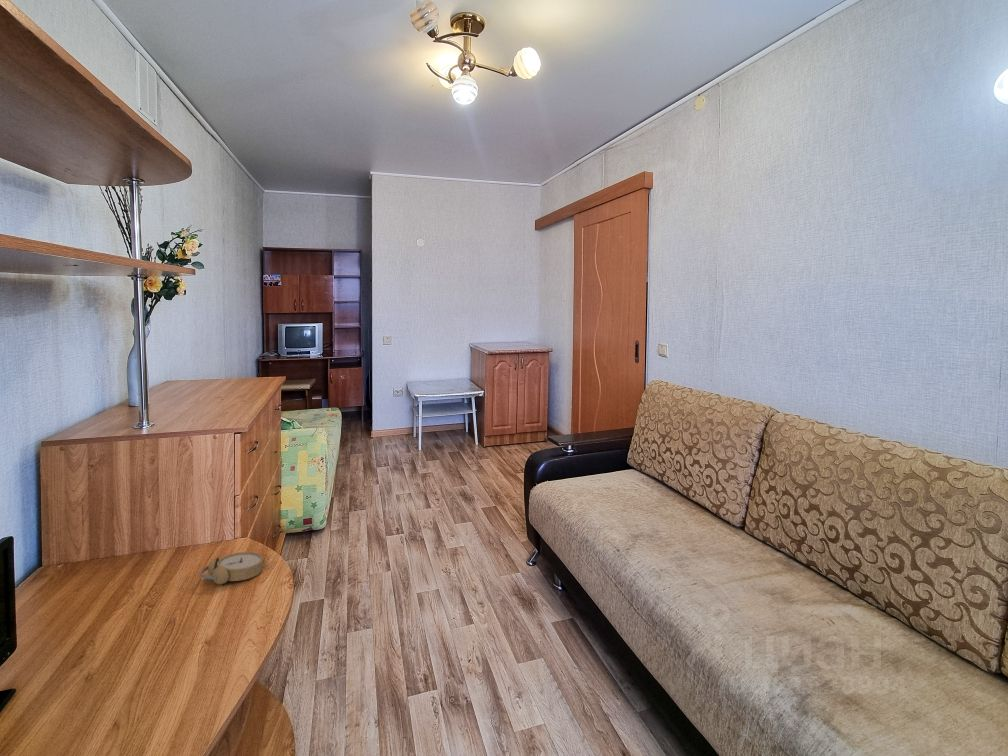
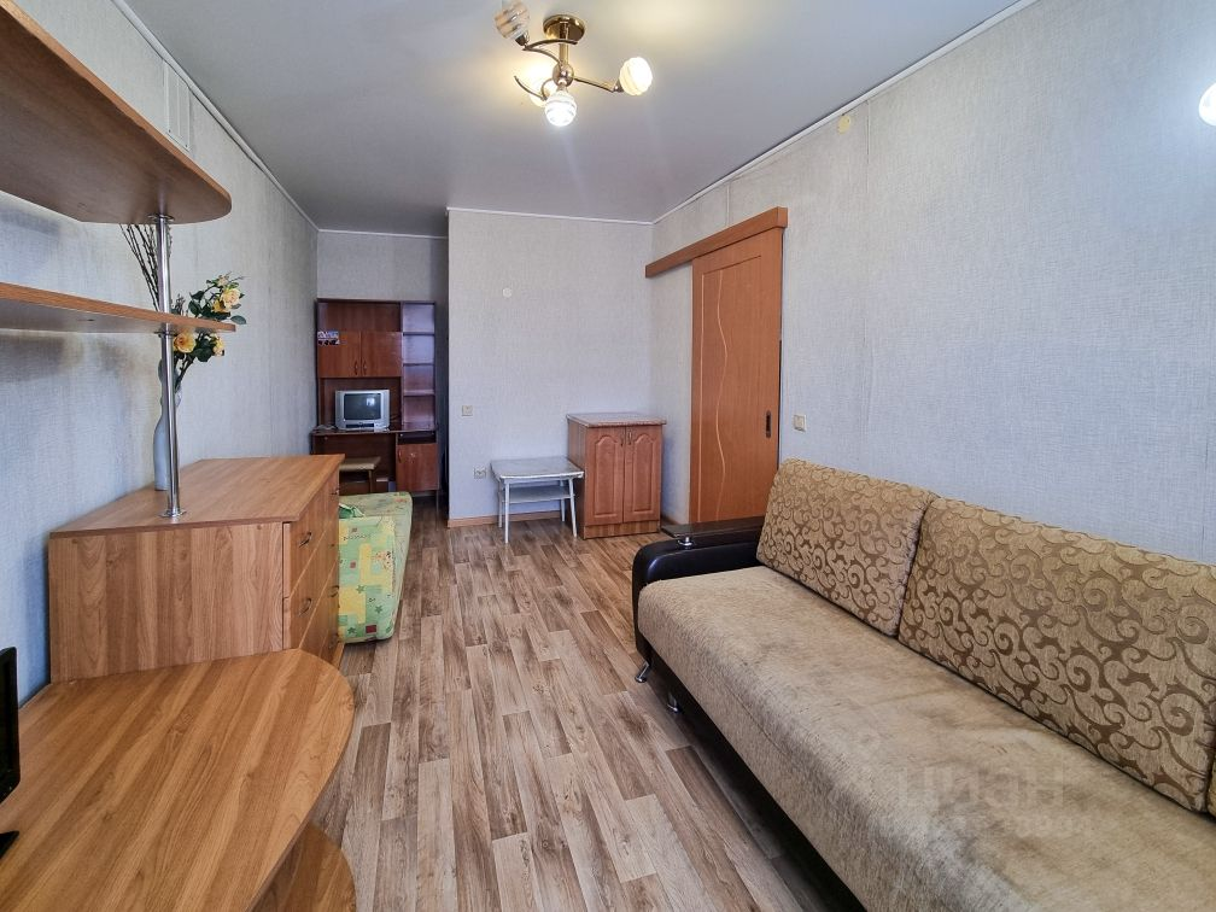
- alarm clock [200,551,268,585]
